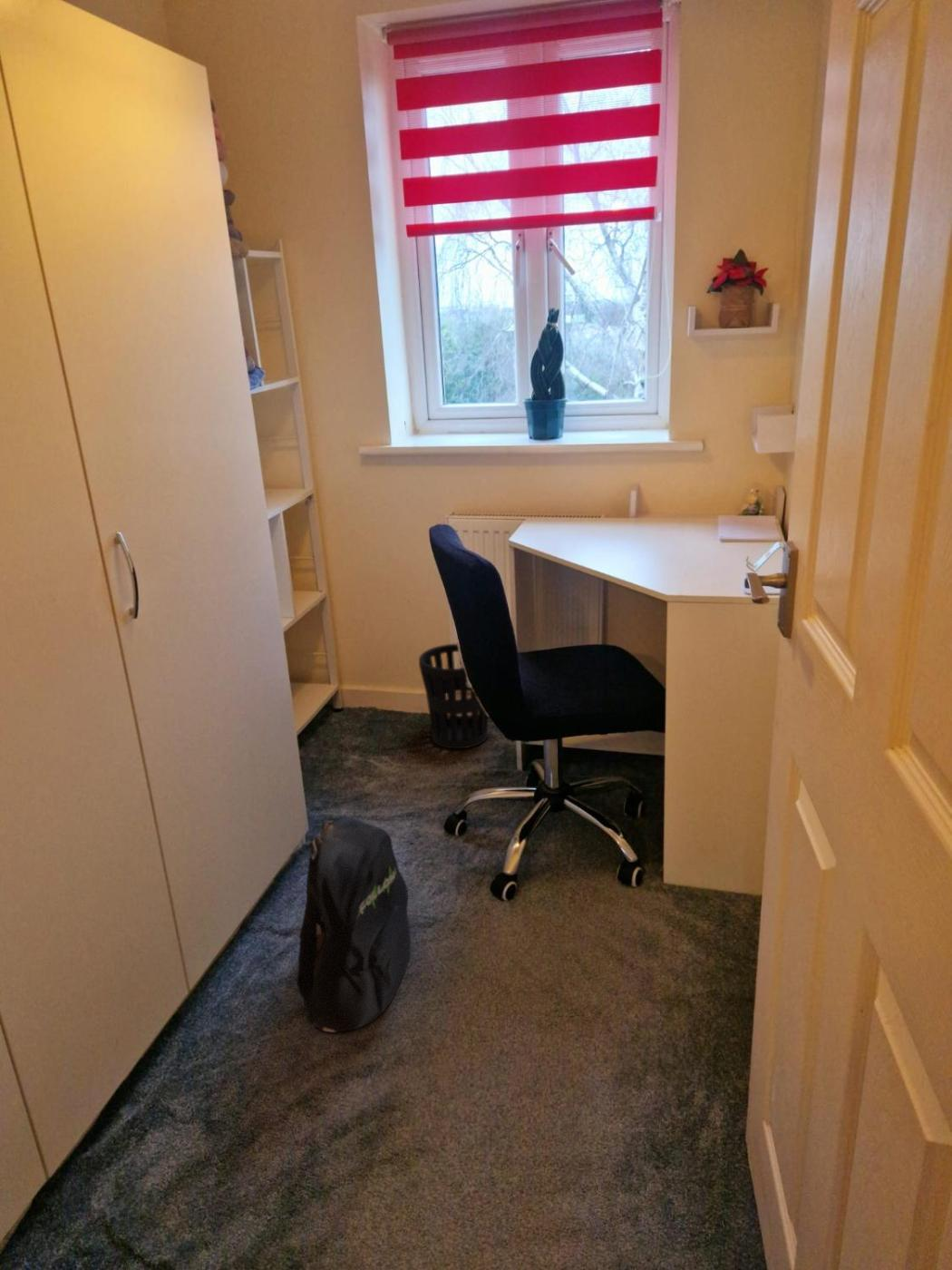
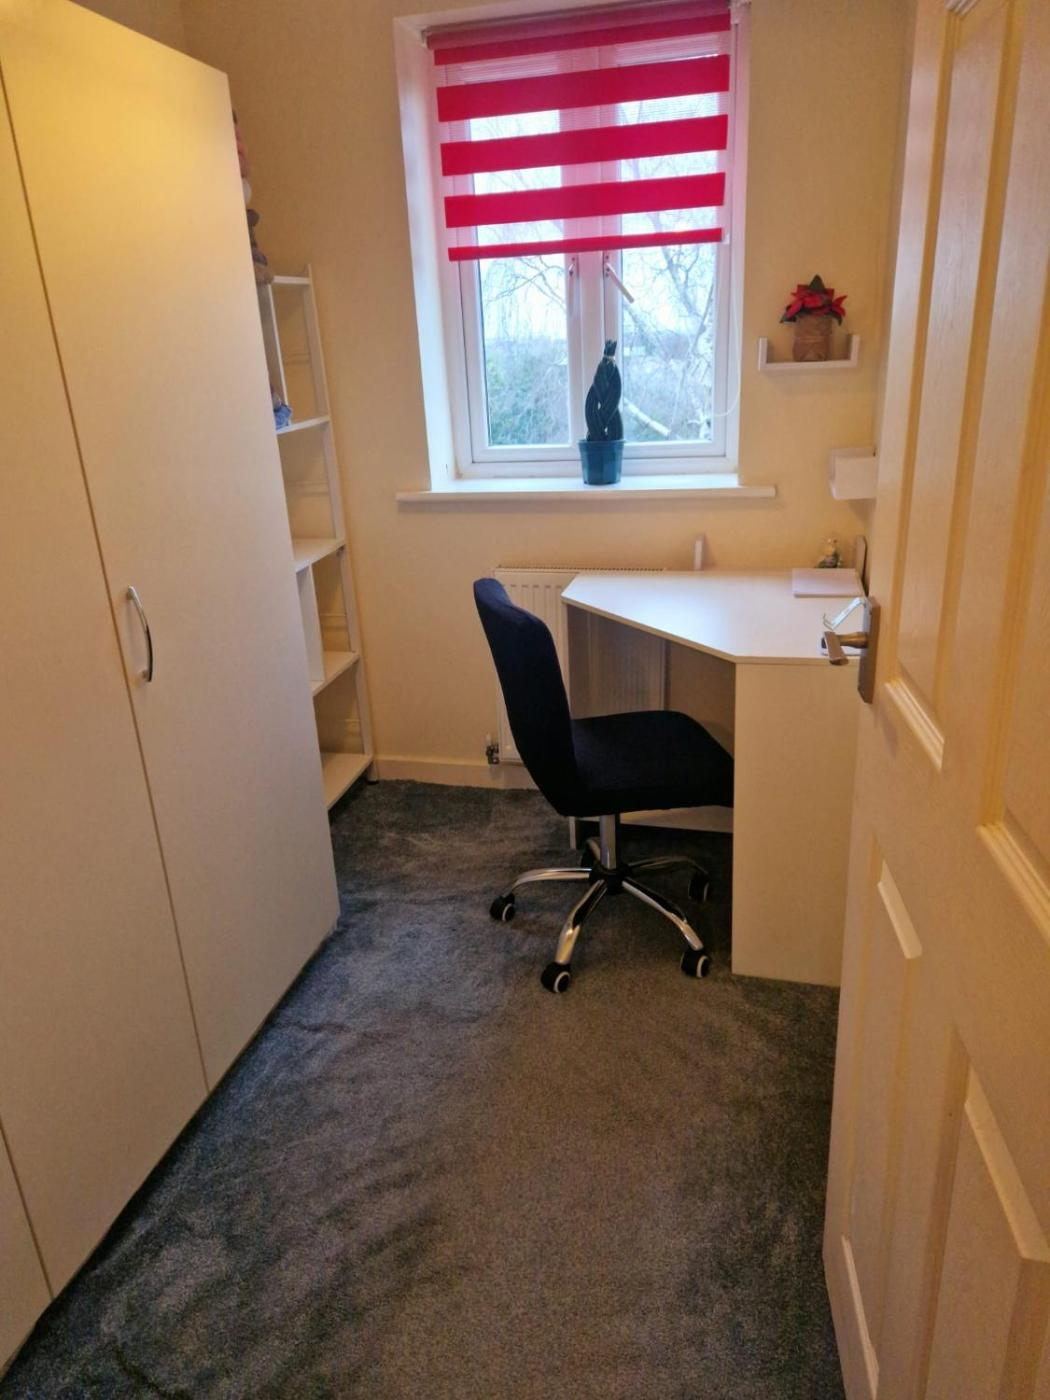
- wastebasket [418,643,490,750]
- backpack [296,816,412,1033]
